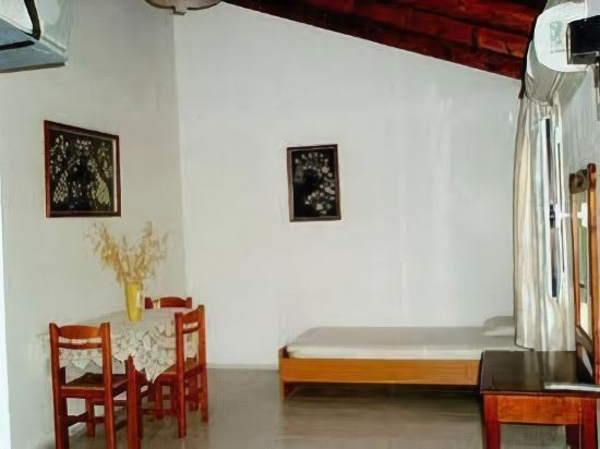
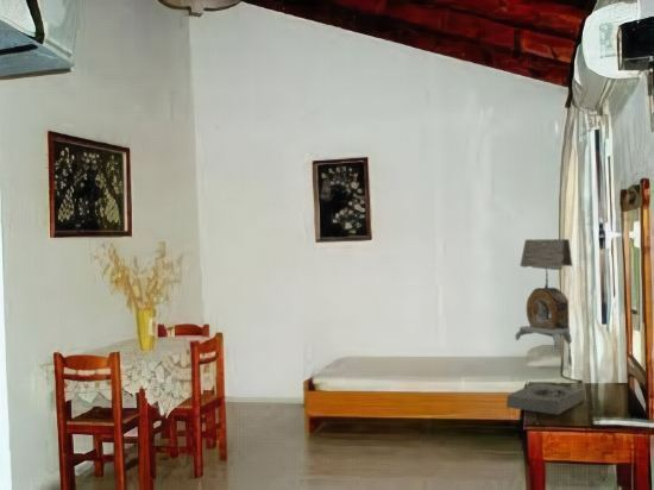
+ table lamp [505,238,586,416]
